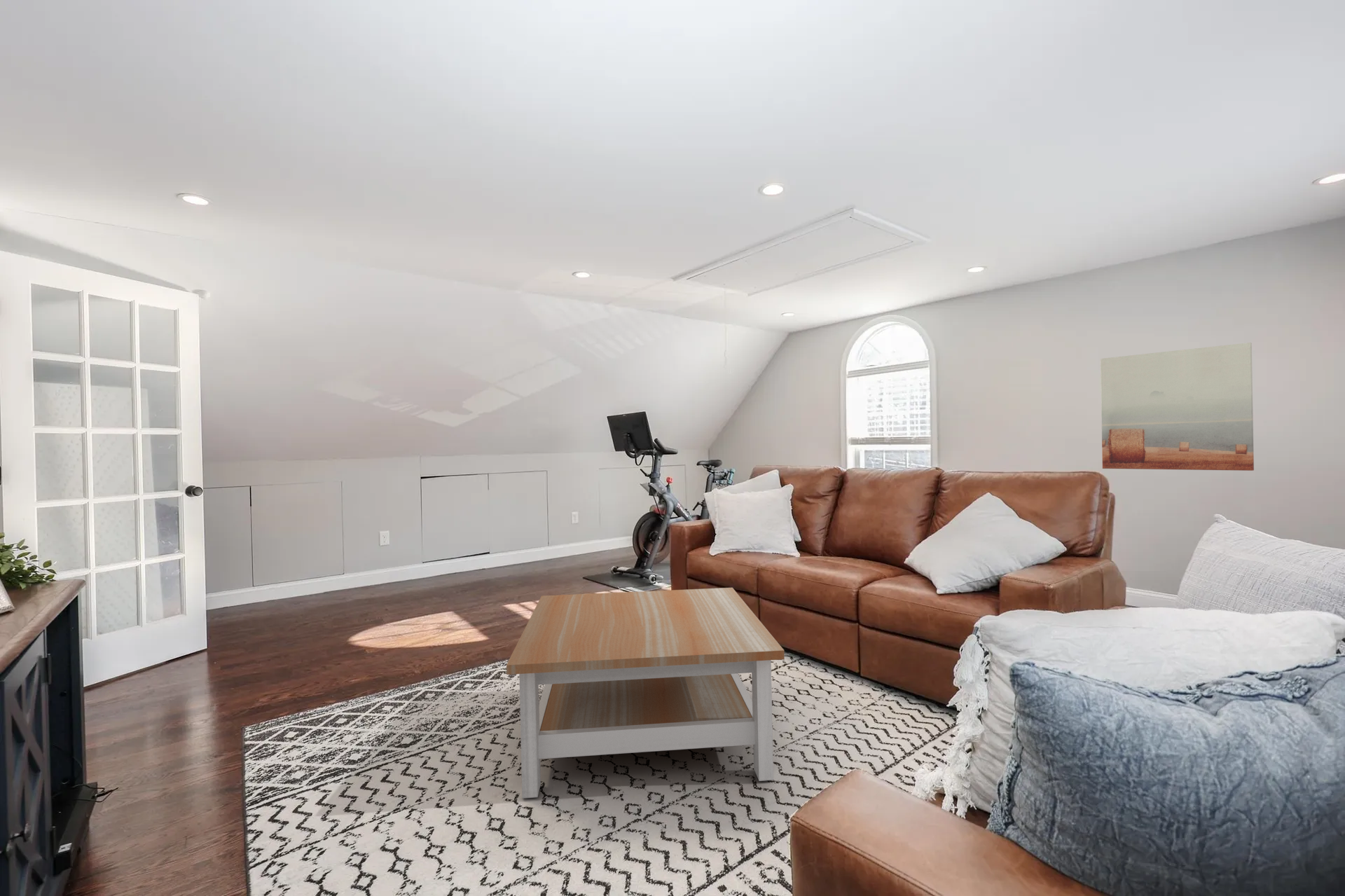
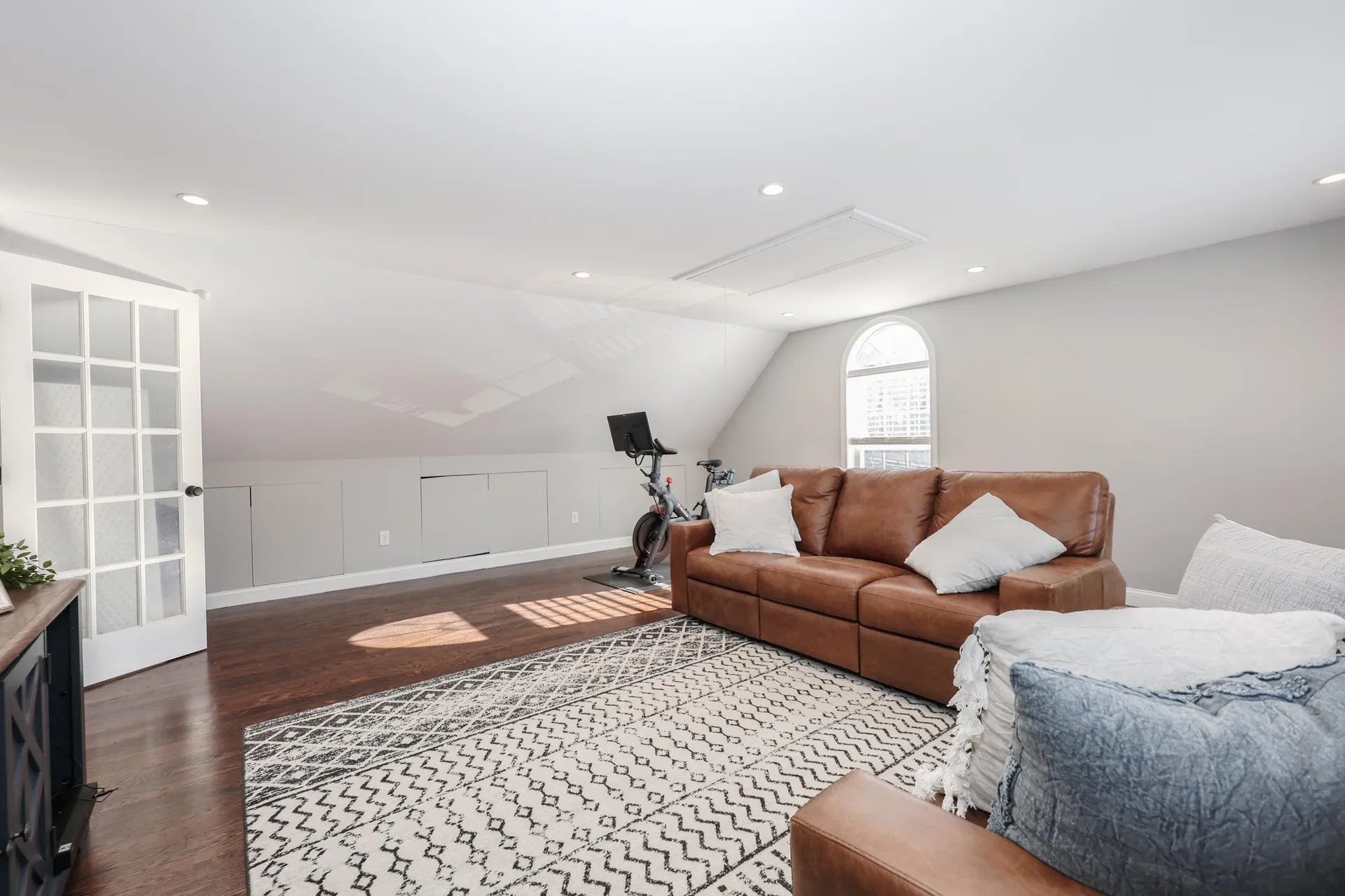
- wall art [1100,342,1255,471]
- coffee table [506,587,785,799]
